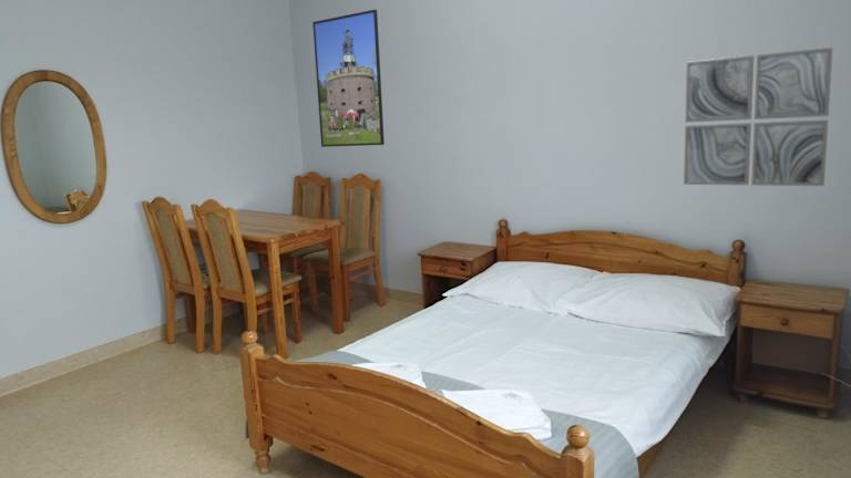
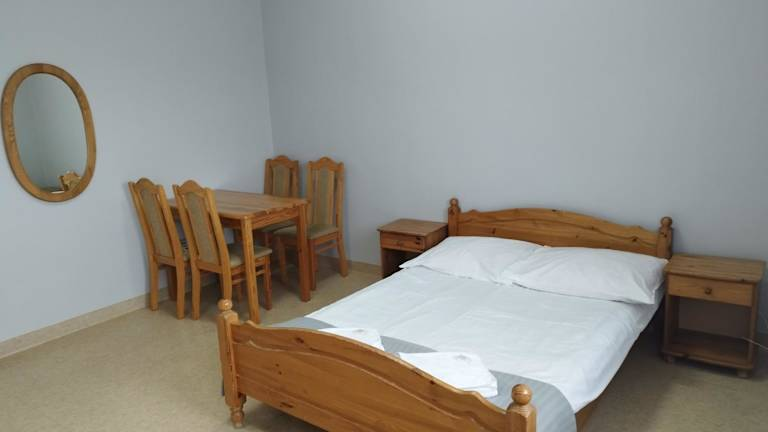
- wall art [683,46,834,187]
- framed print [311,9,386,148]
